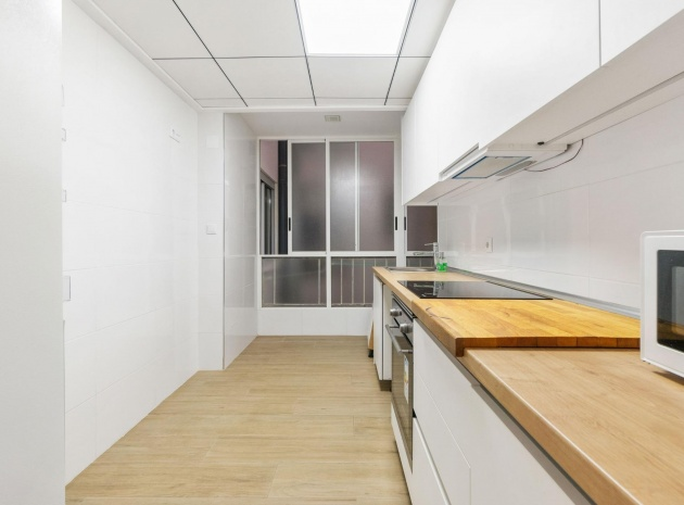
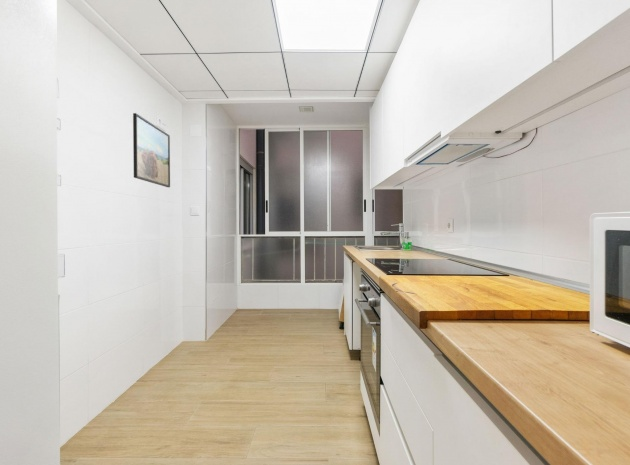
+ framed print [132,112,171,188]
